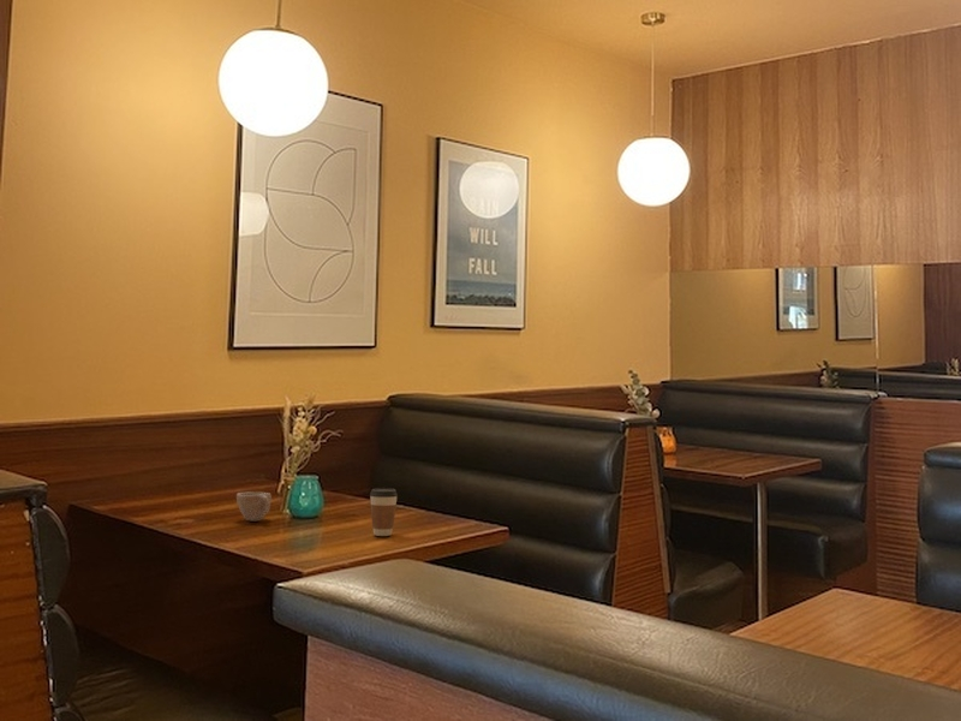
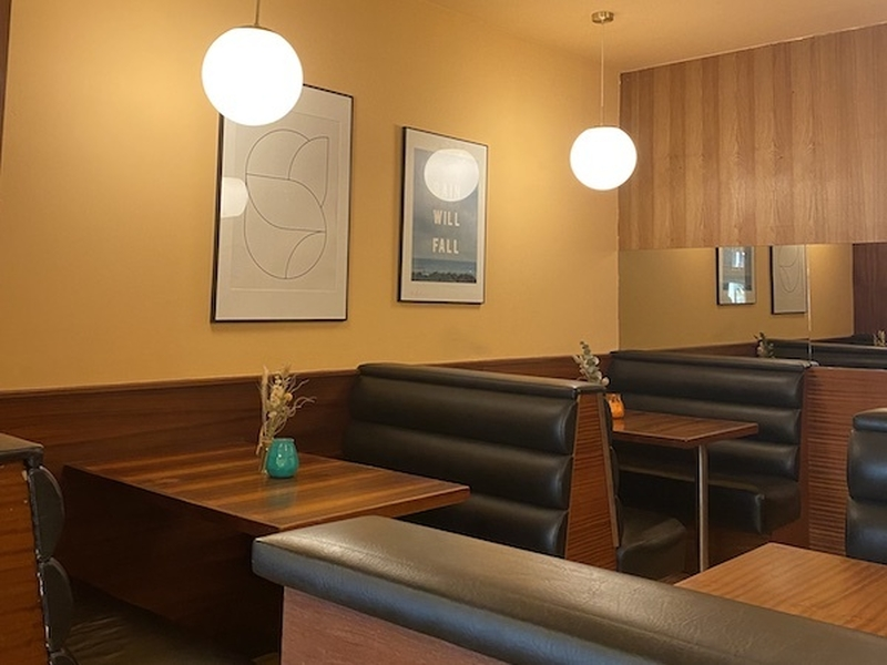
- cup [235,491,273,523]
- coffee cup [369,487,399,537]
